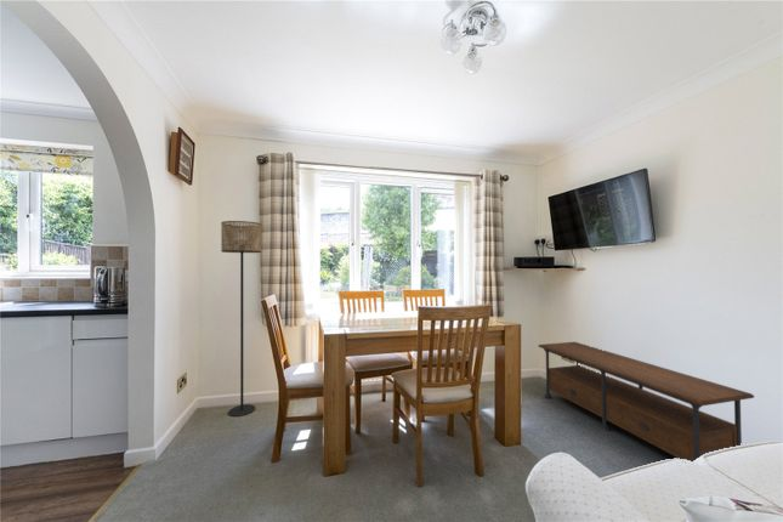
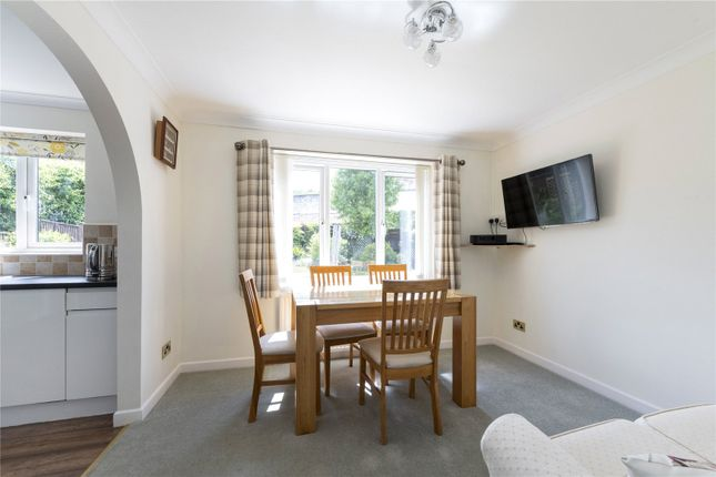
- floor lamp [220,220,263,418]
- media console [537,341,755,463]
